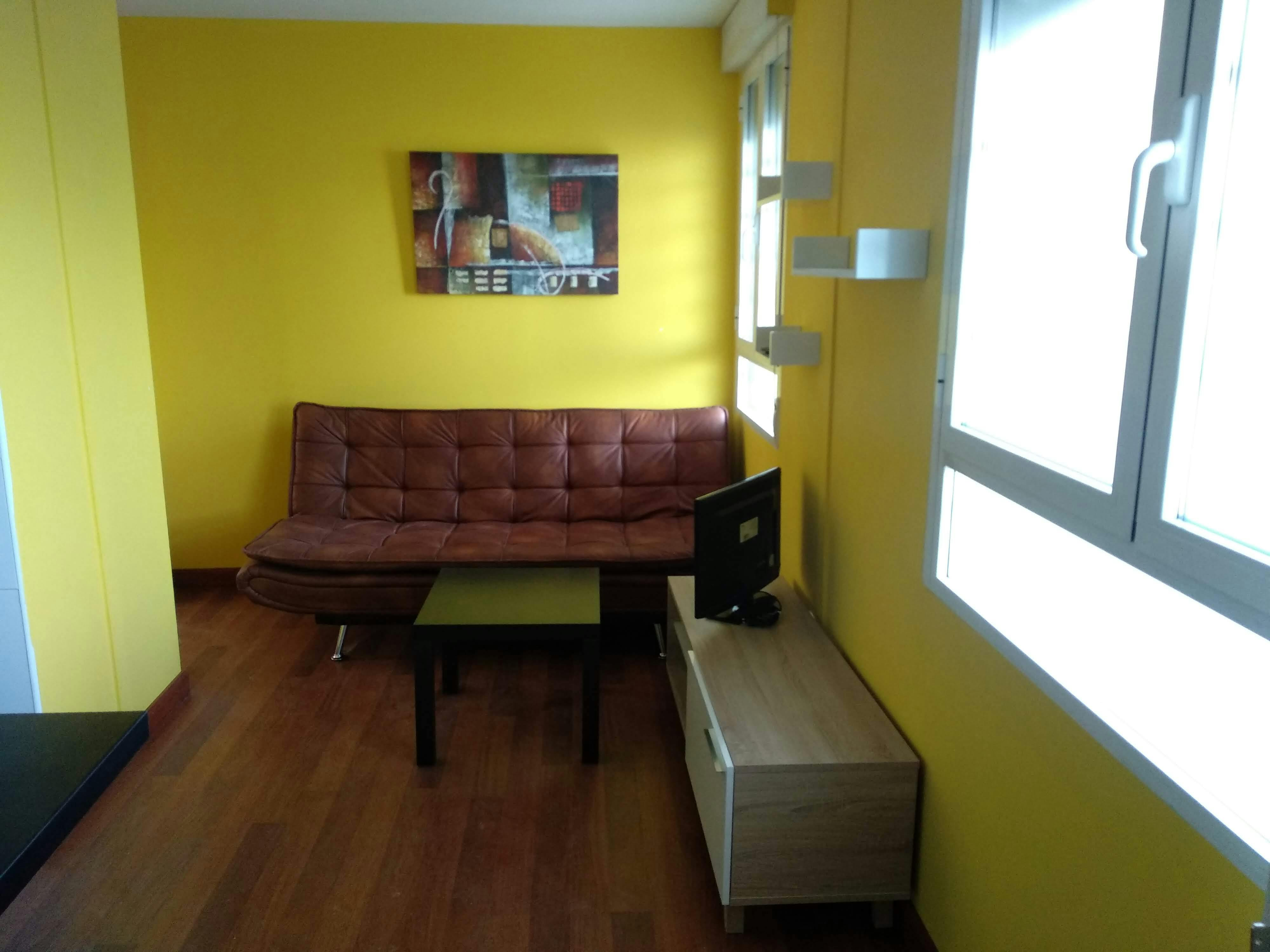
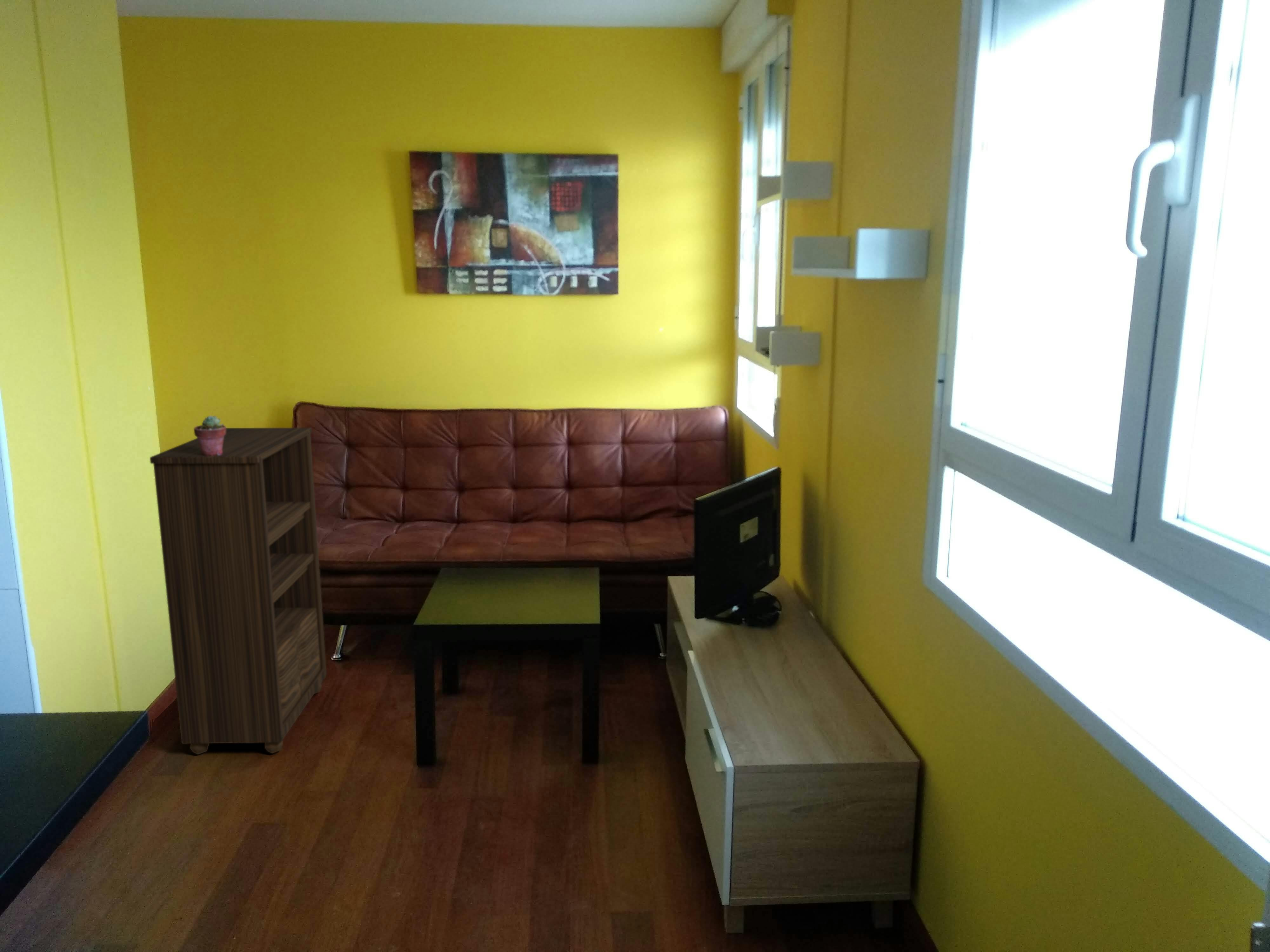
+ potted succulent [194,415,226,456]
+ bookshelf [150,427,327,755]
